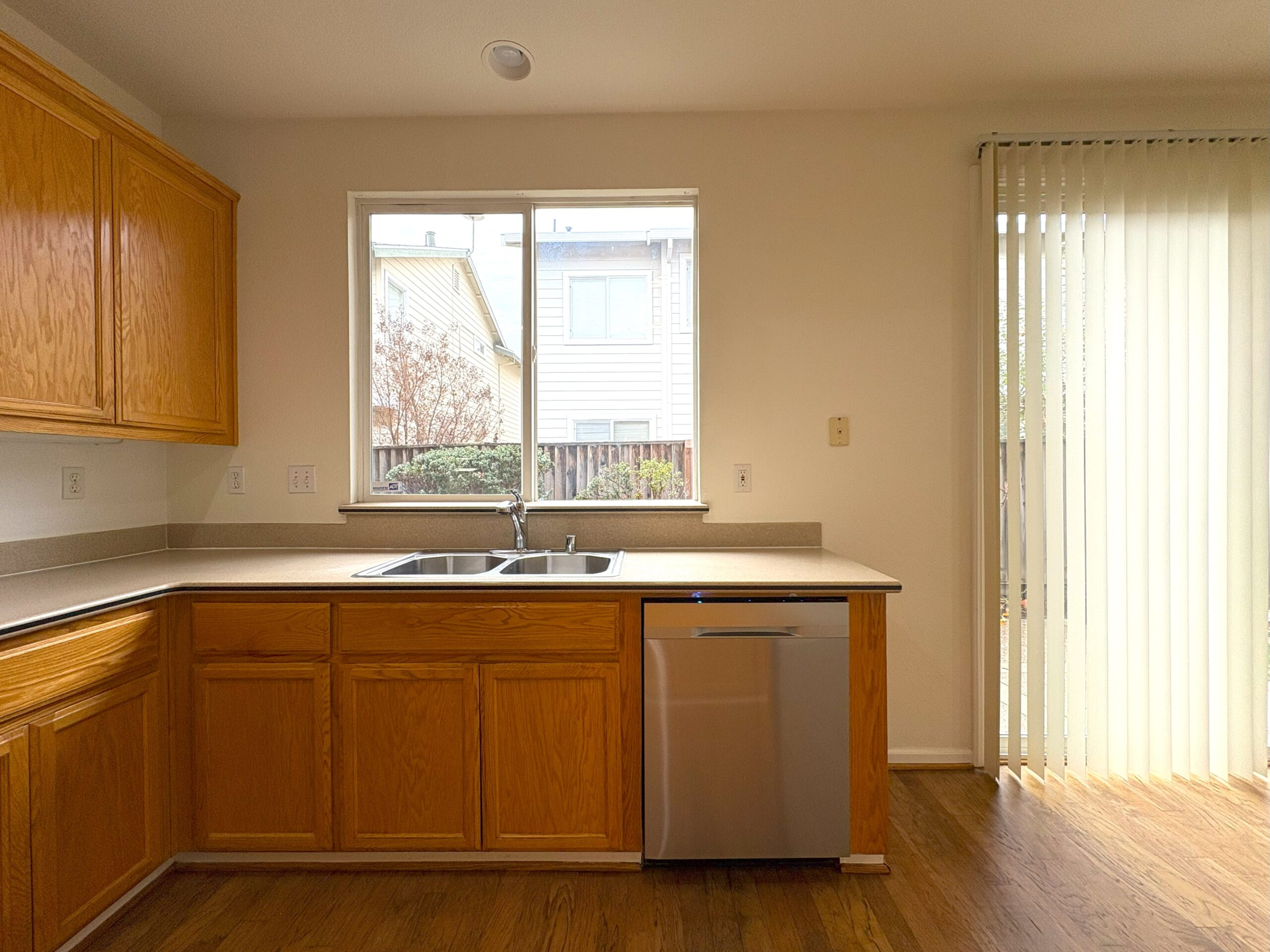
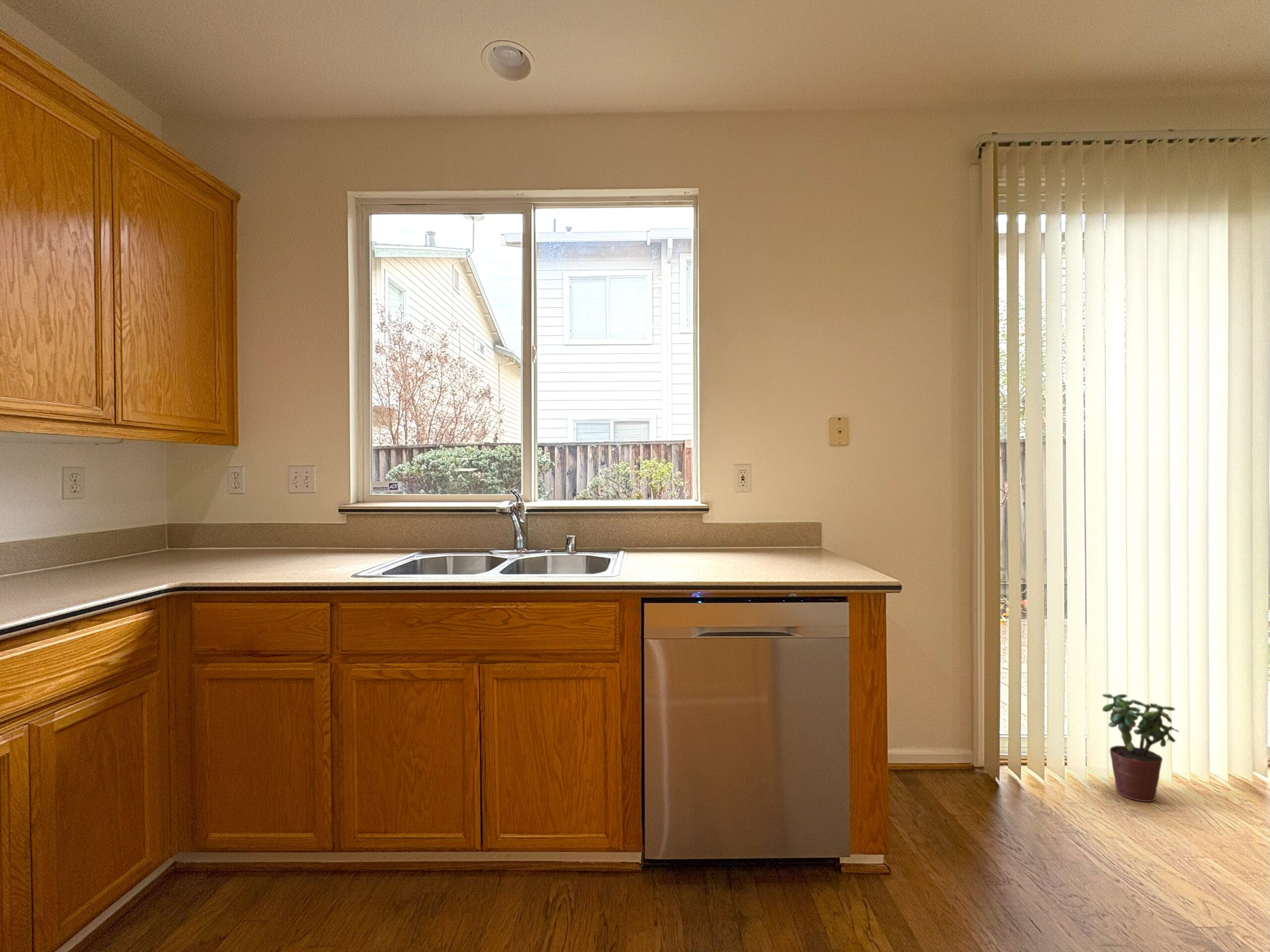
+ potted plant [1102,693,1180,802]
